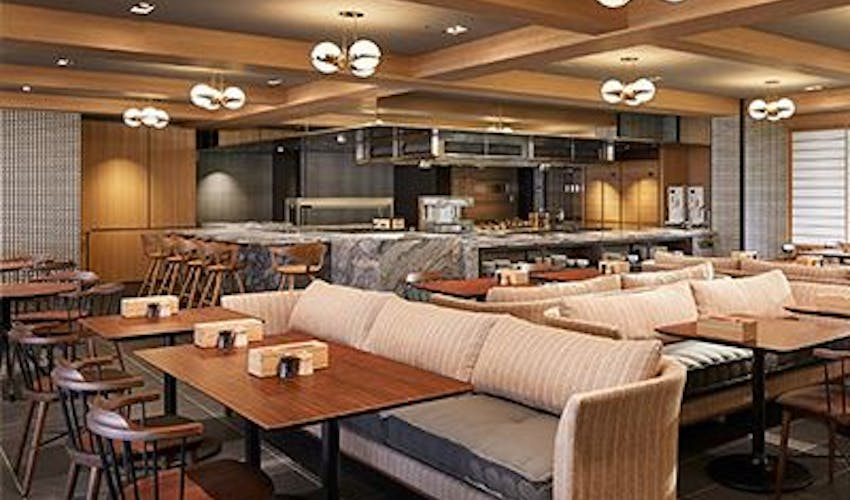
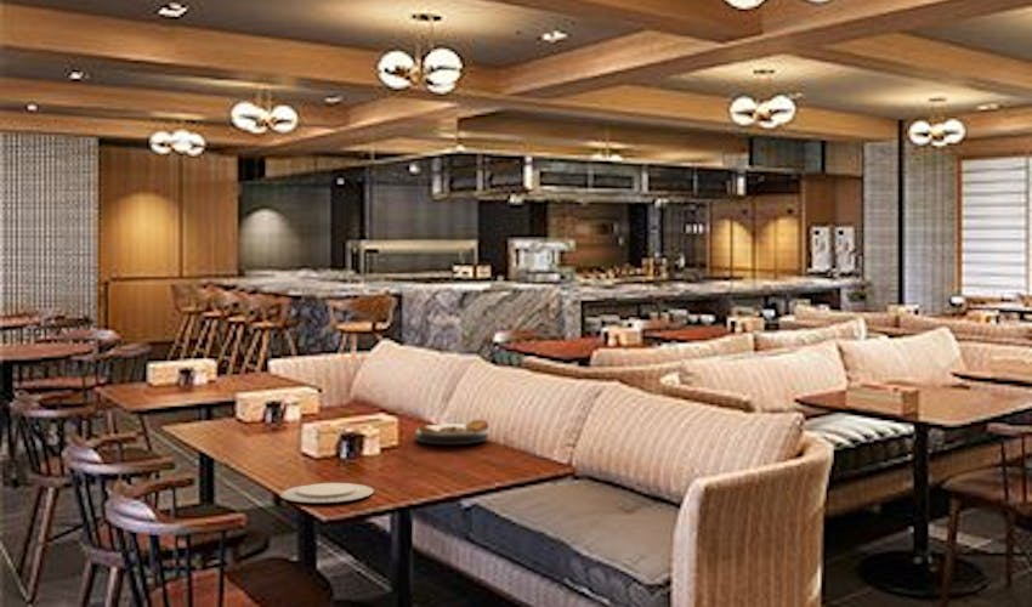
+ chinaware [278,482,375,504]
+ plate [414,419,491,446]
